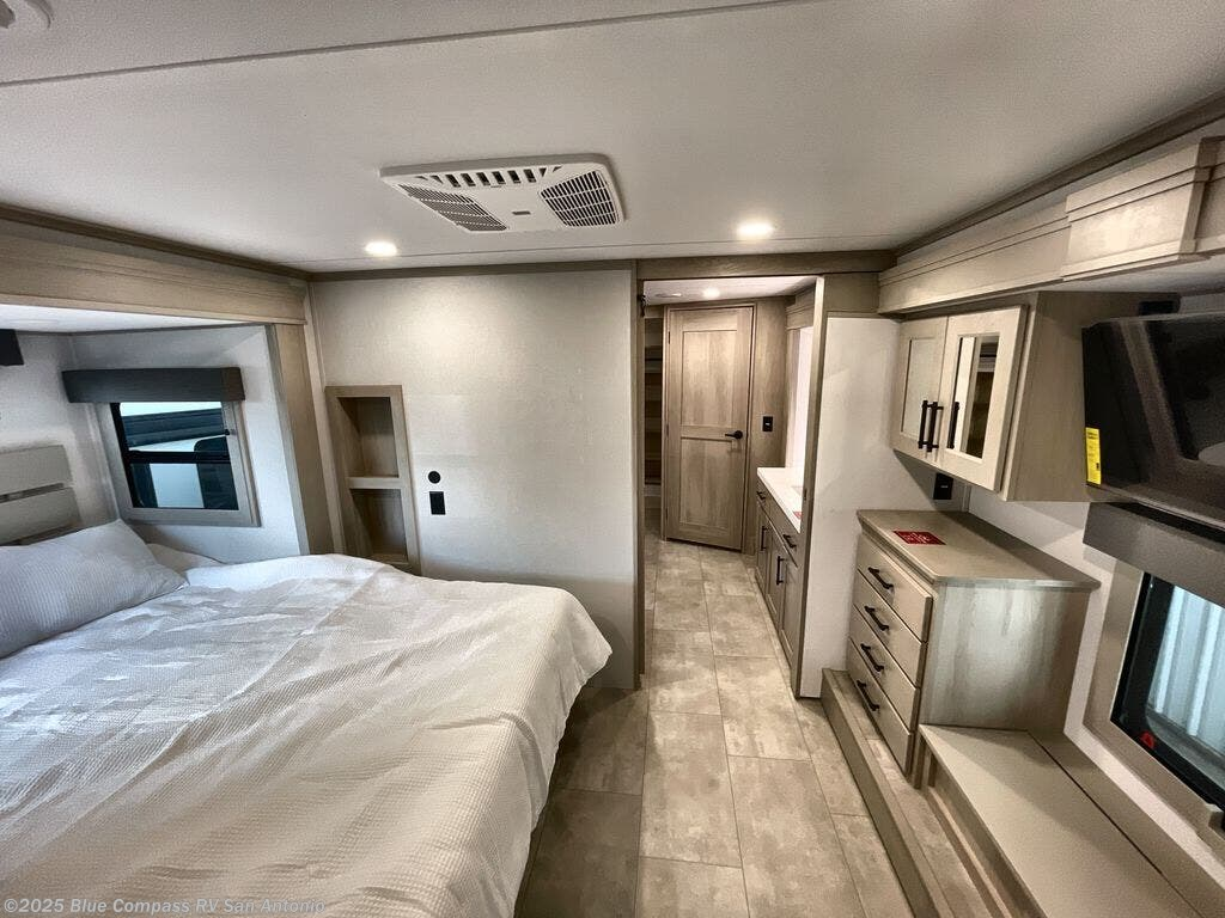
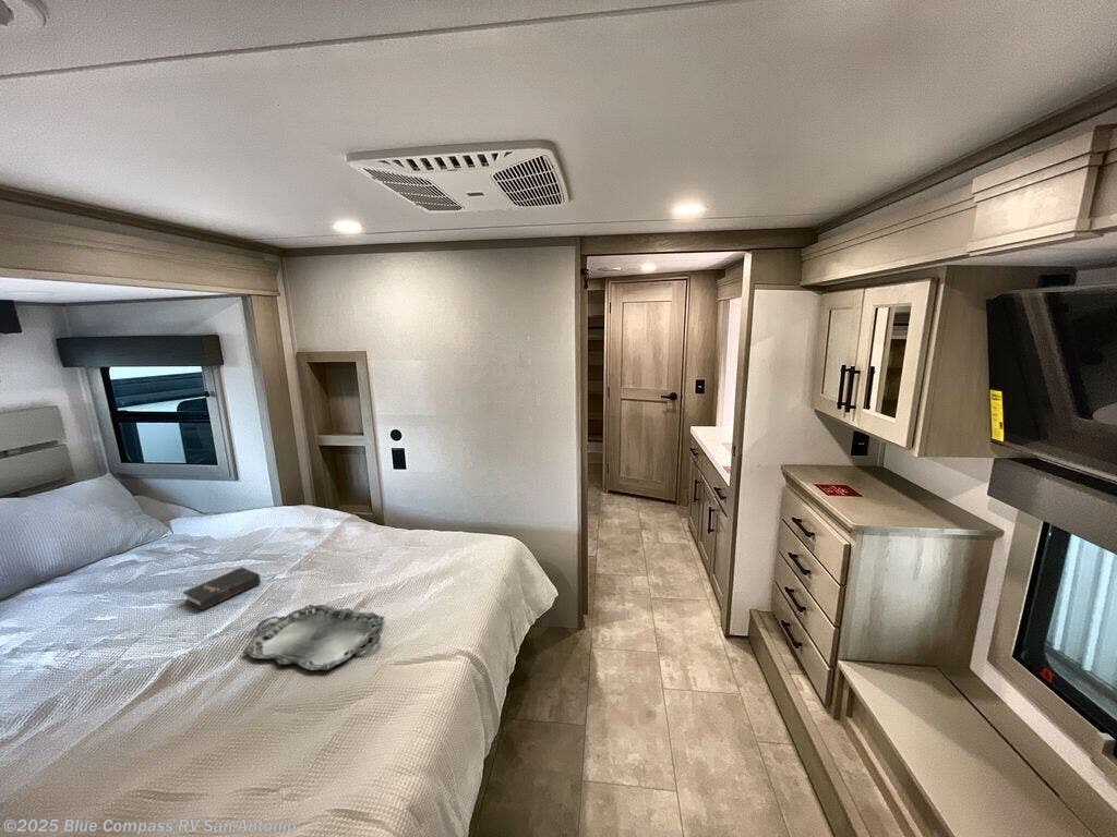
+ serving tray [242,604,385,671]
+ hardback book [182,566,262,611]
